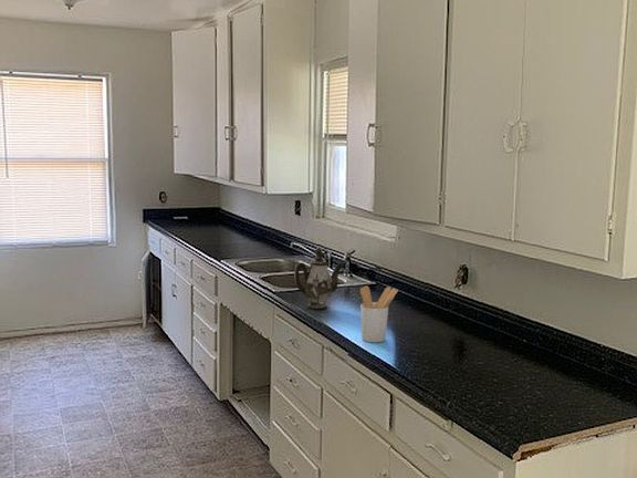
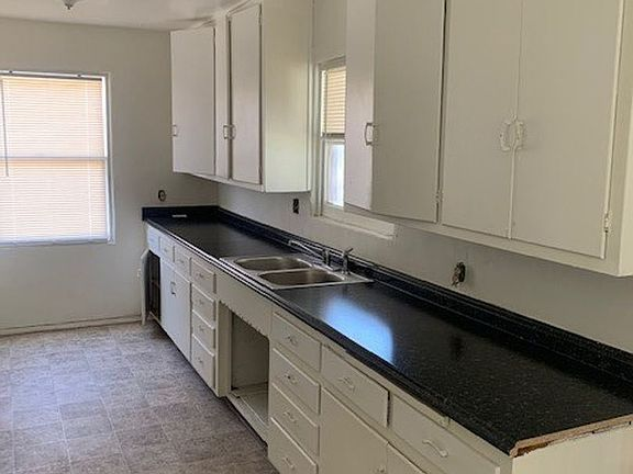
- teapot [293,246,345,310]
- utensil holder [359,284,399,343]
